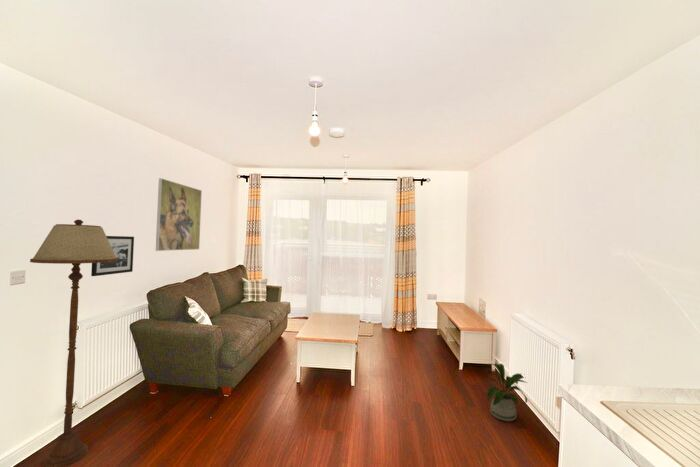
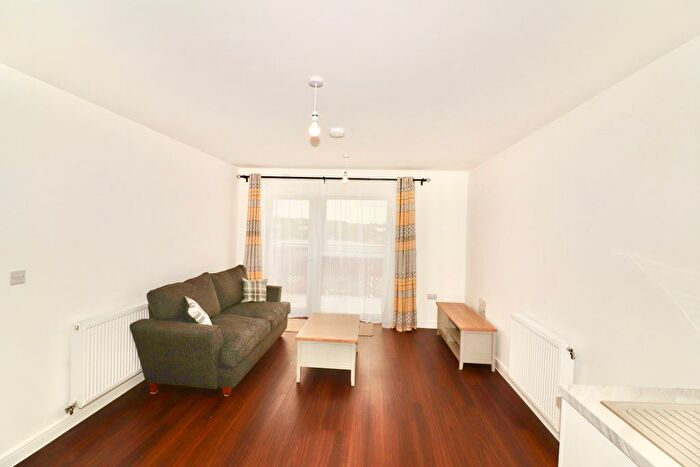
- floor lamp [29,219,118,467]
- house plant [482,363,528,422]
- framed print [155,177,203,252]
- picture frame [90,235,135,277]
